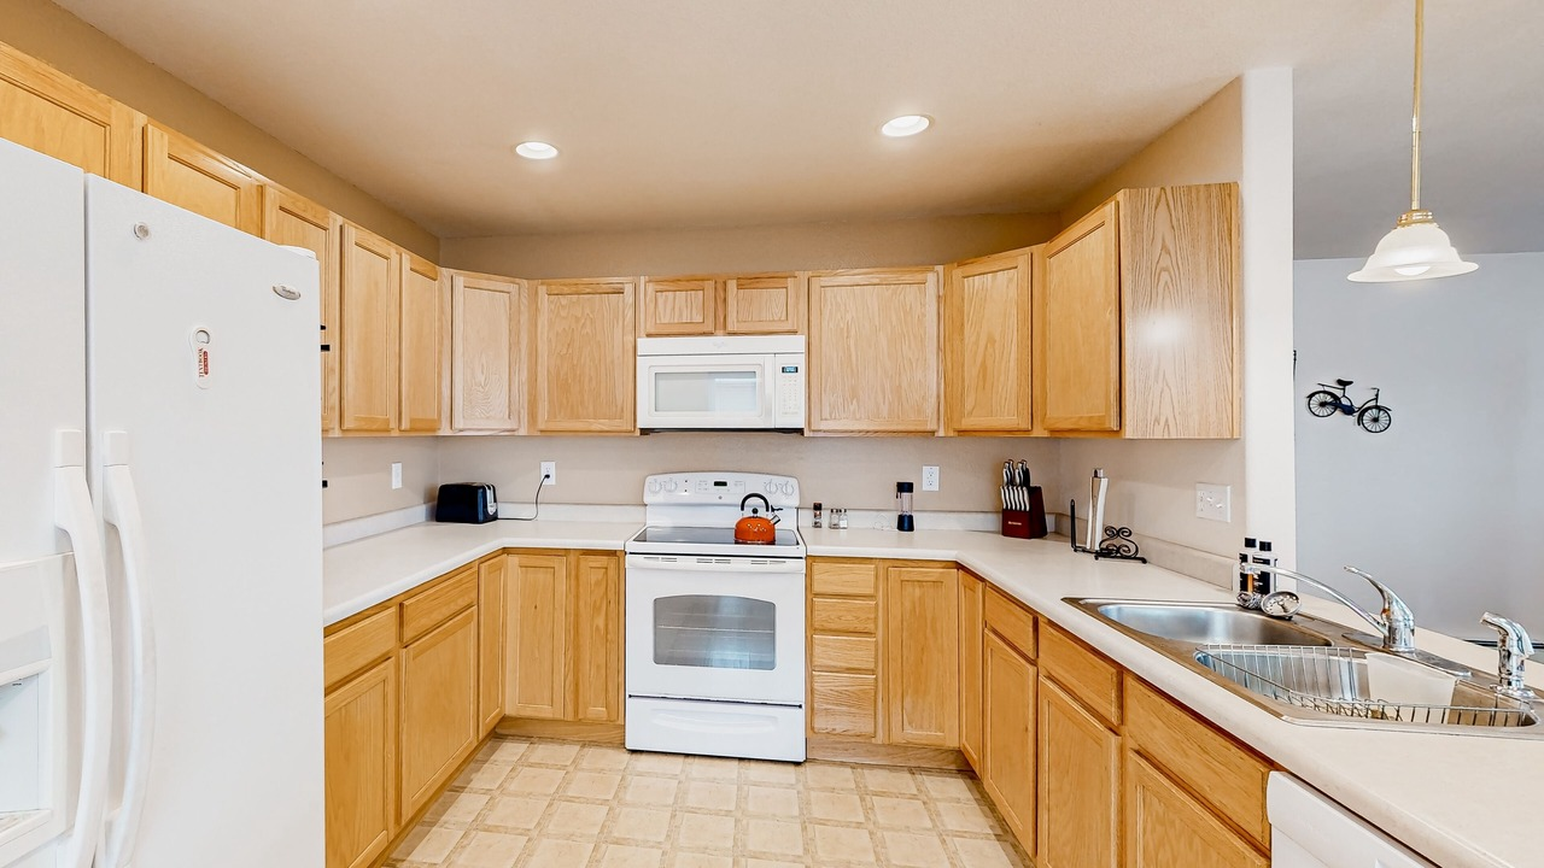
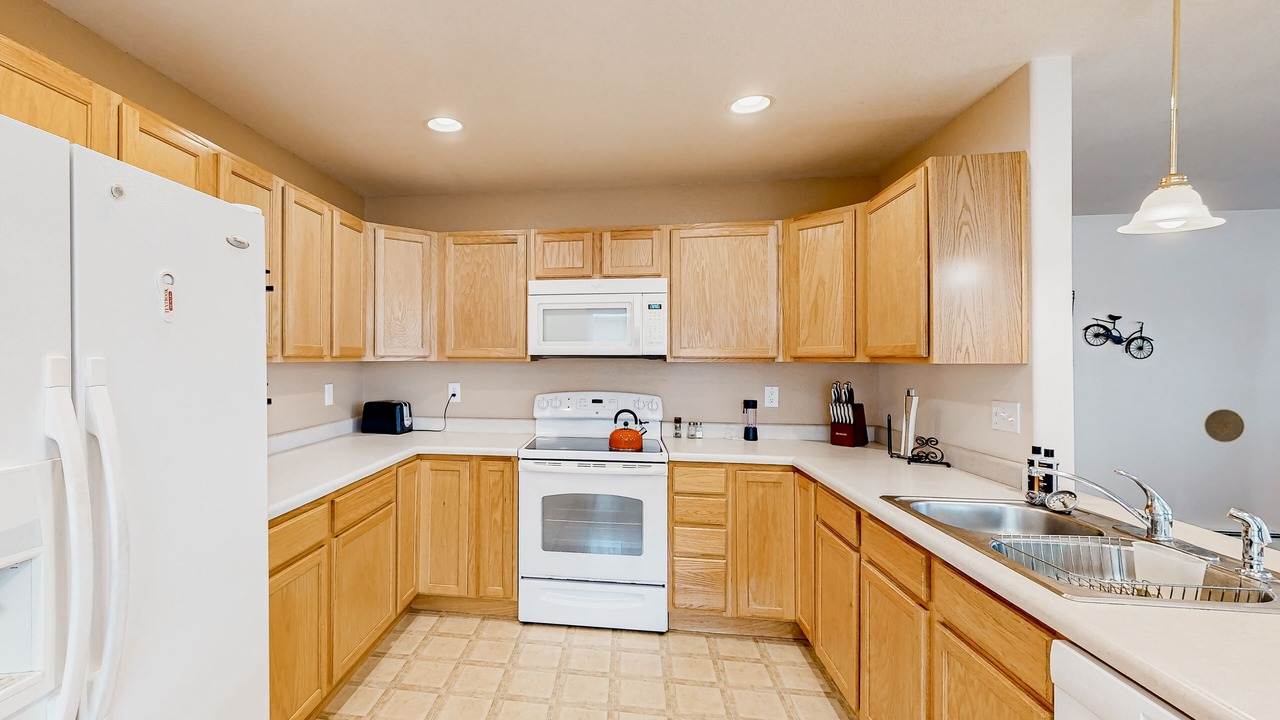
+ decorative plate [1203,408,1245,443]
